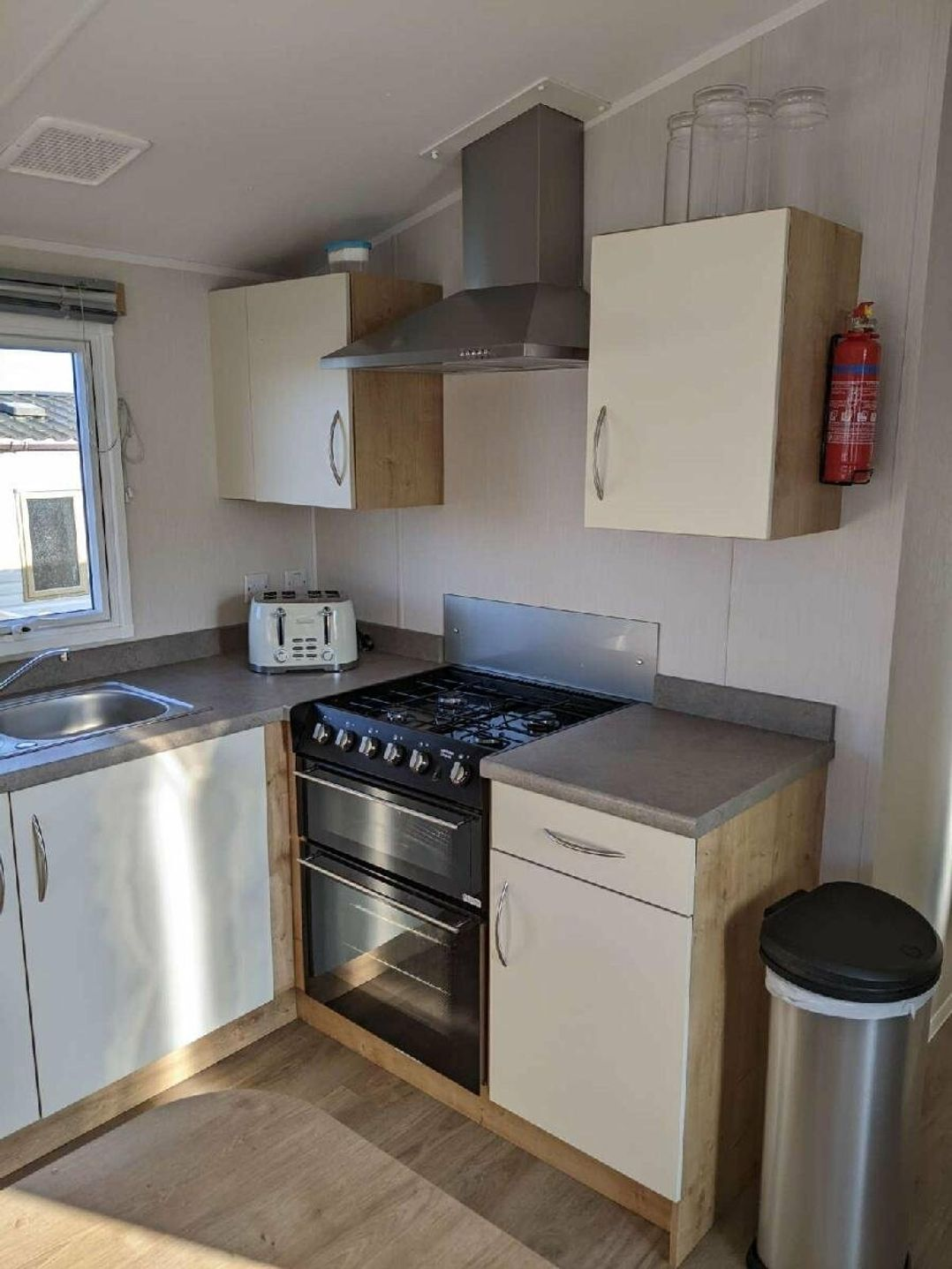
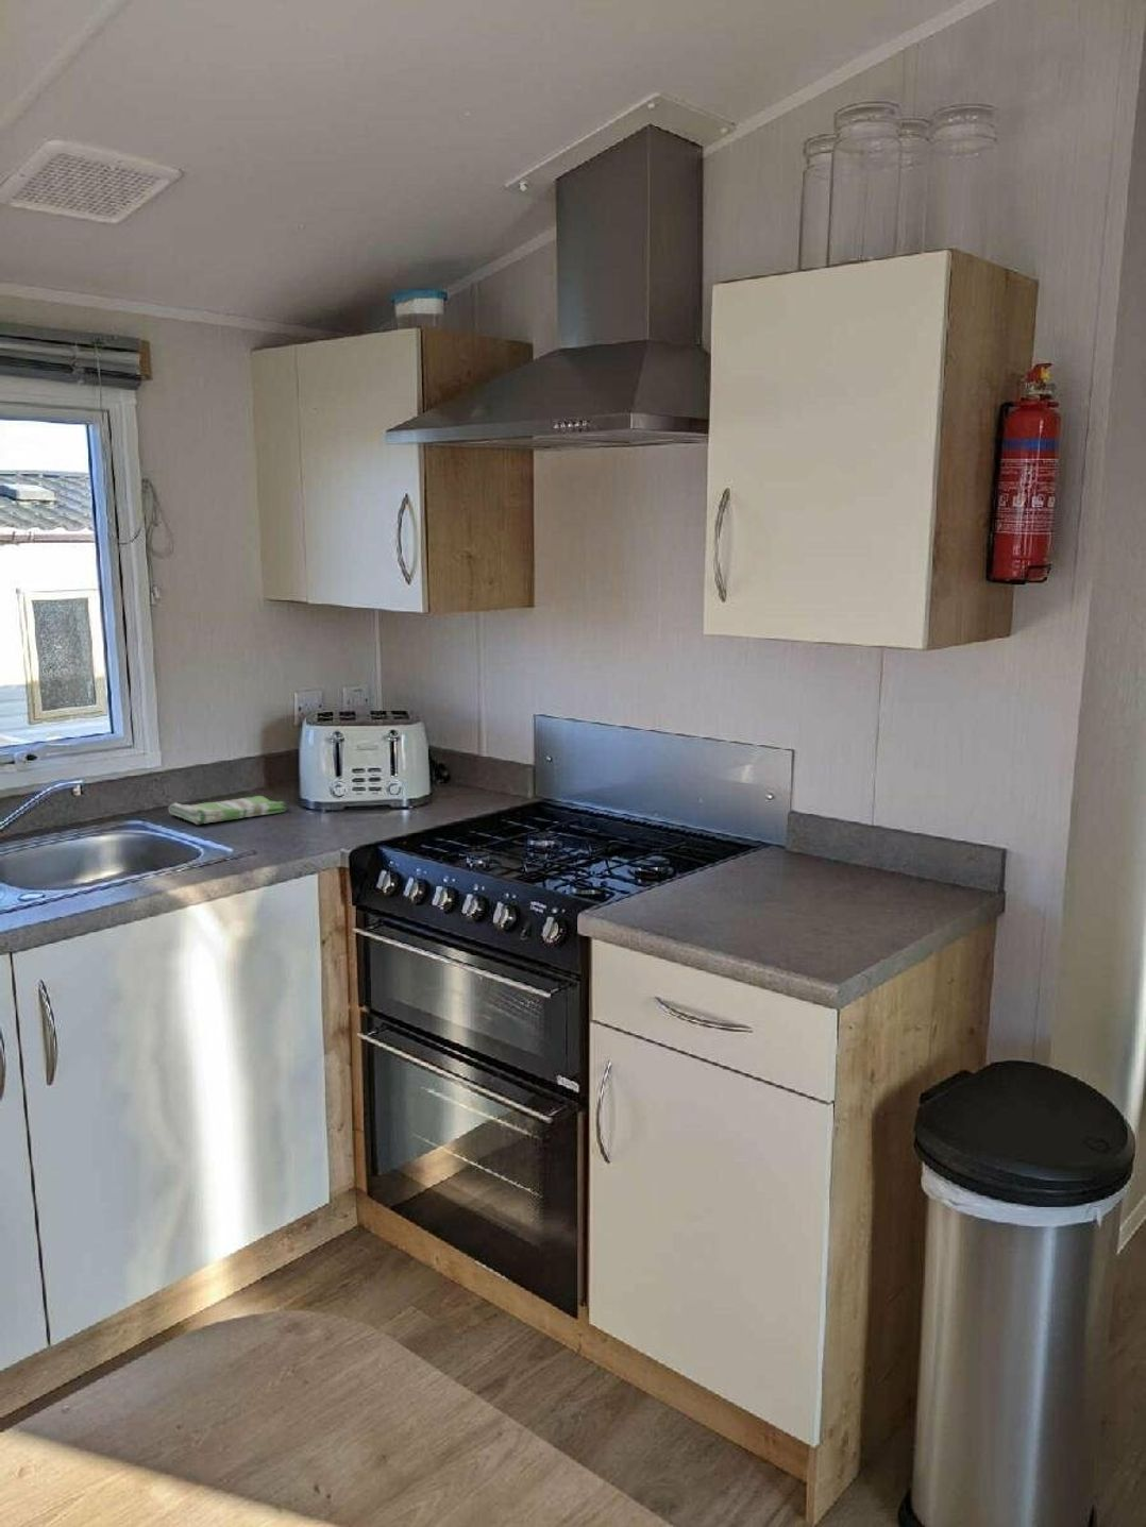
+ dish towel [169,795,286,825]
